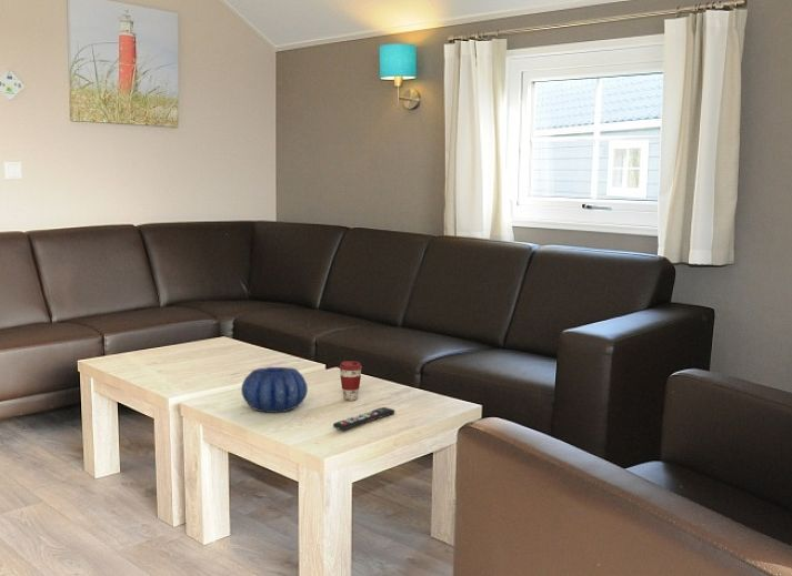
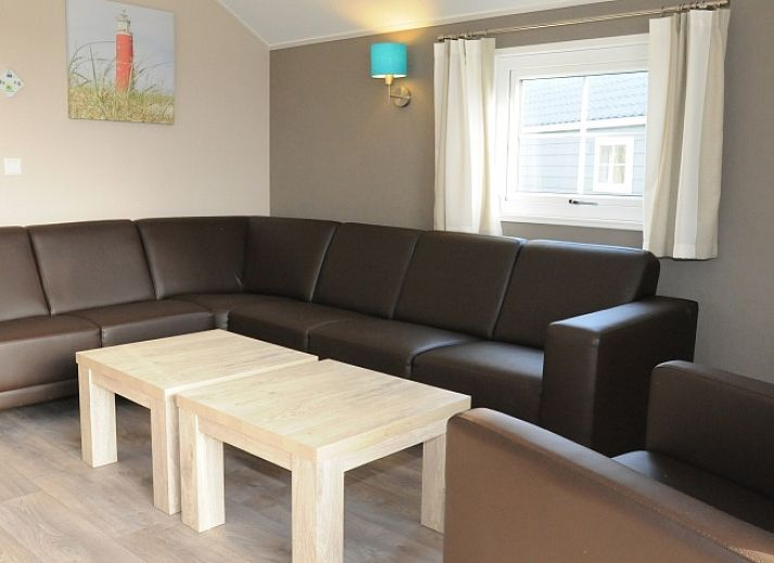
- remote control [332,406,395,431]
- coffee cup [338,360,363,402]
- decorative bowl [240,366,309,414]
